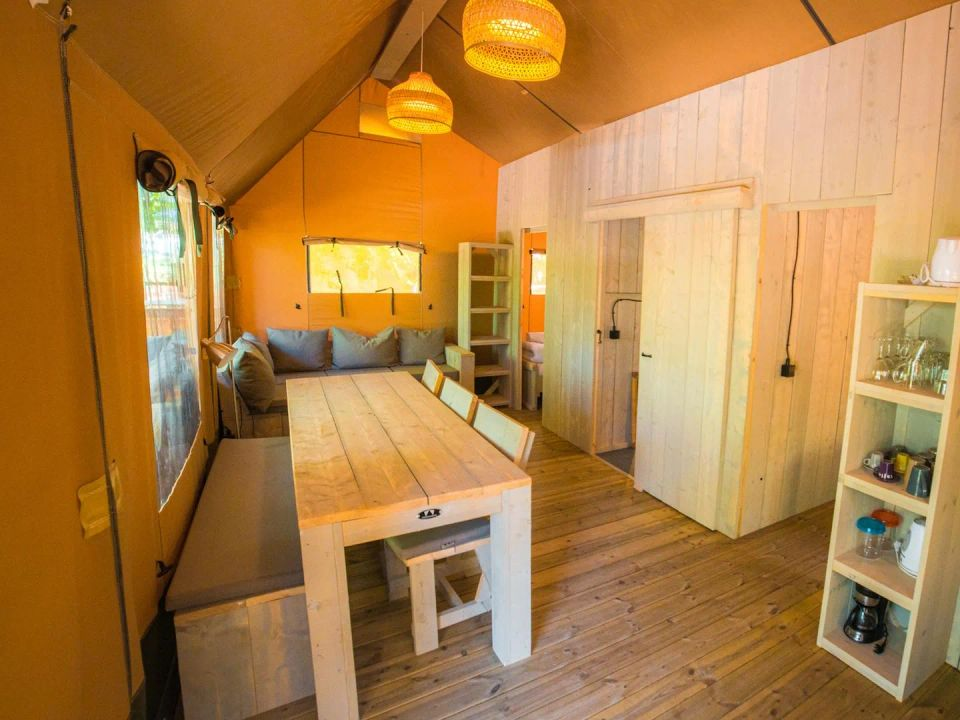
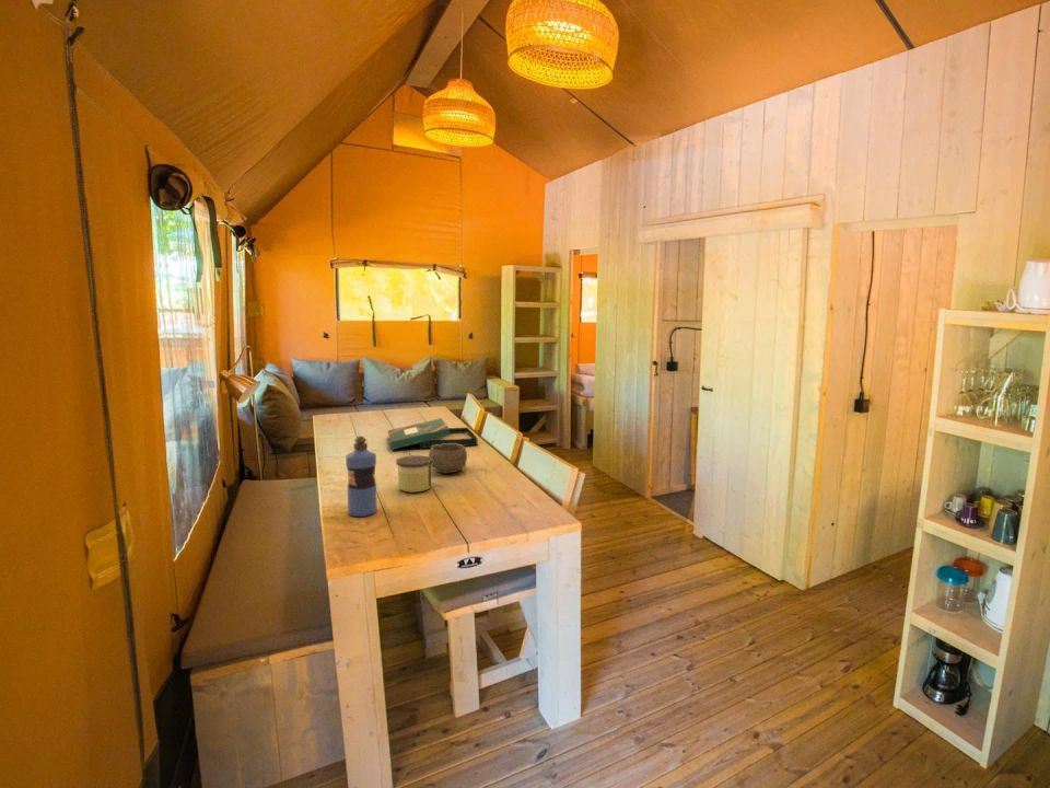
+ water bottle [345,436,378,518]
+ bowl [428,443,468,474]
+ board game [387,417,478,451]
+ candle [395,454,433,494]
